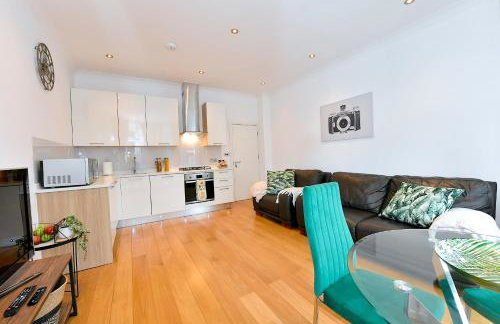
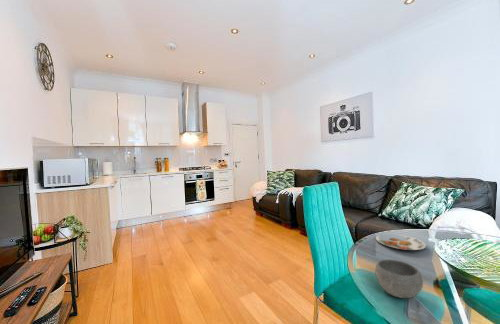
+ bowl [374,258,424,299]
+ plate [375,233,427,251]
